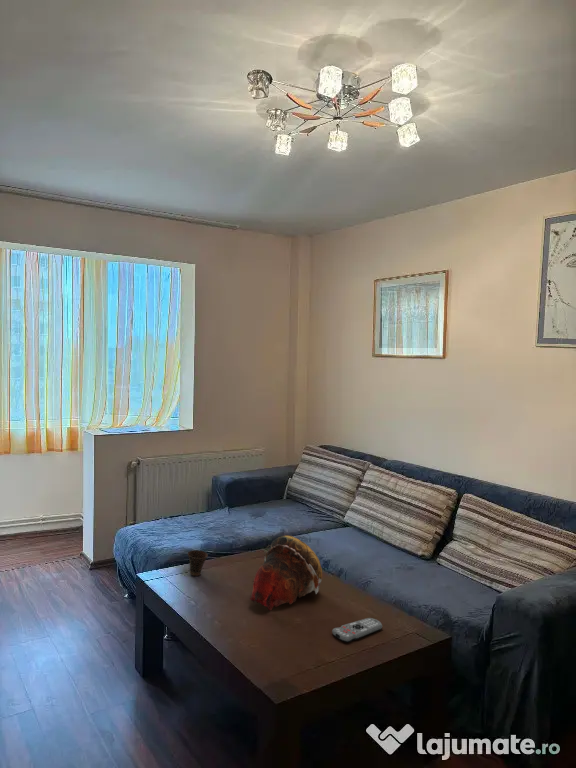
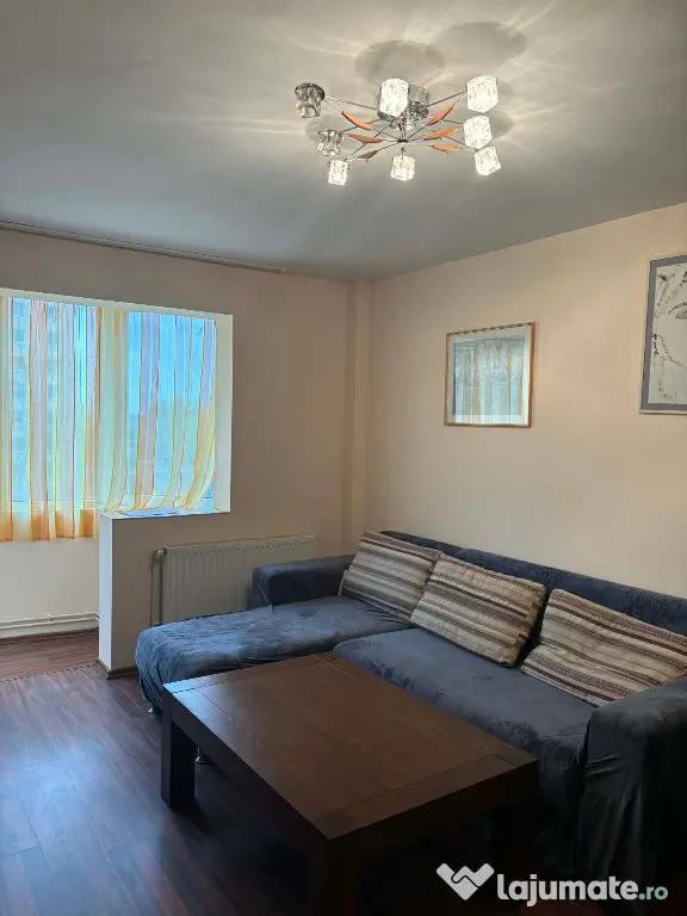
- remote control [331,617,383,643]
- cup [187,549,209,577]
- decorative bowl [249,534,323,611]
